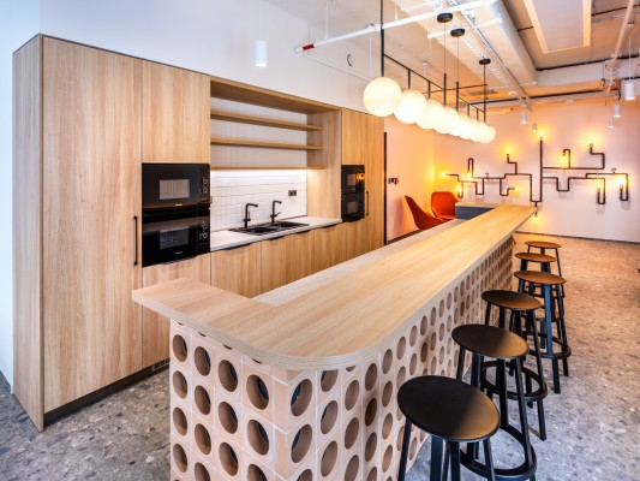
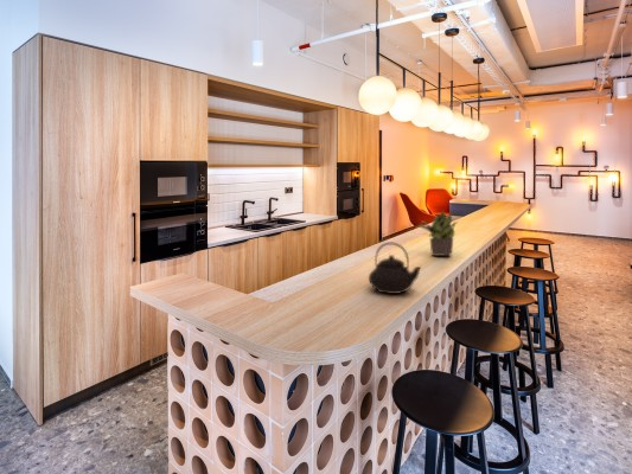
+ potted plant [416,209,460,257]
+ teapot [368,242,422,295]
